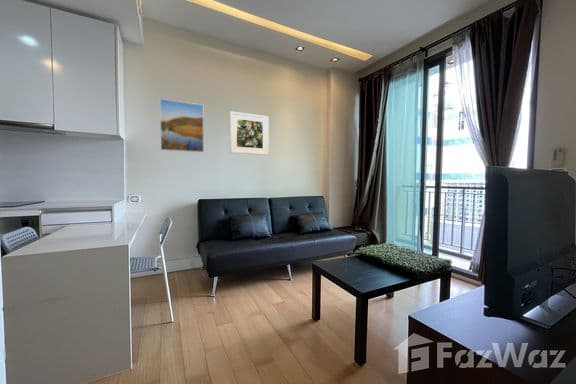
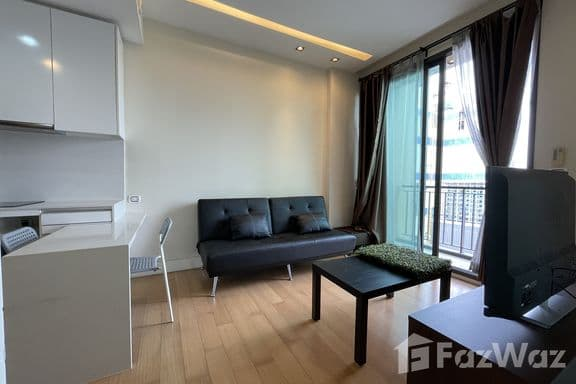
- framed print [229,110,270,156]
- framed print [159,98,205,153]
